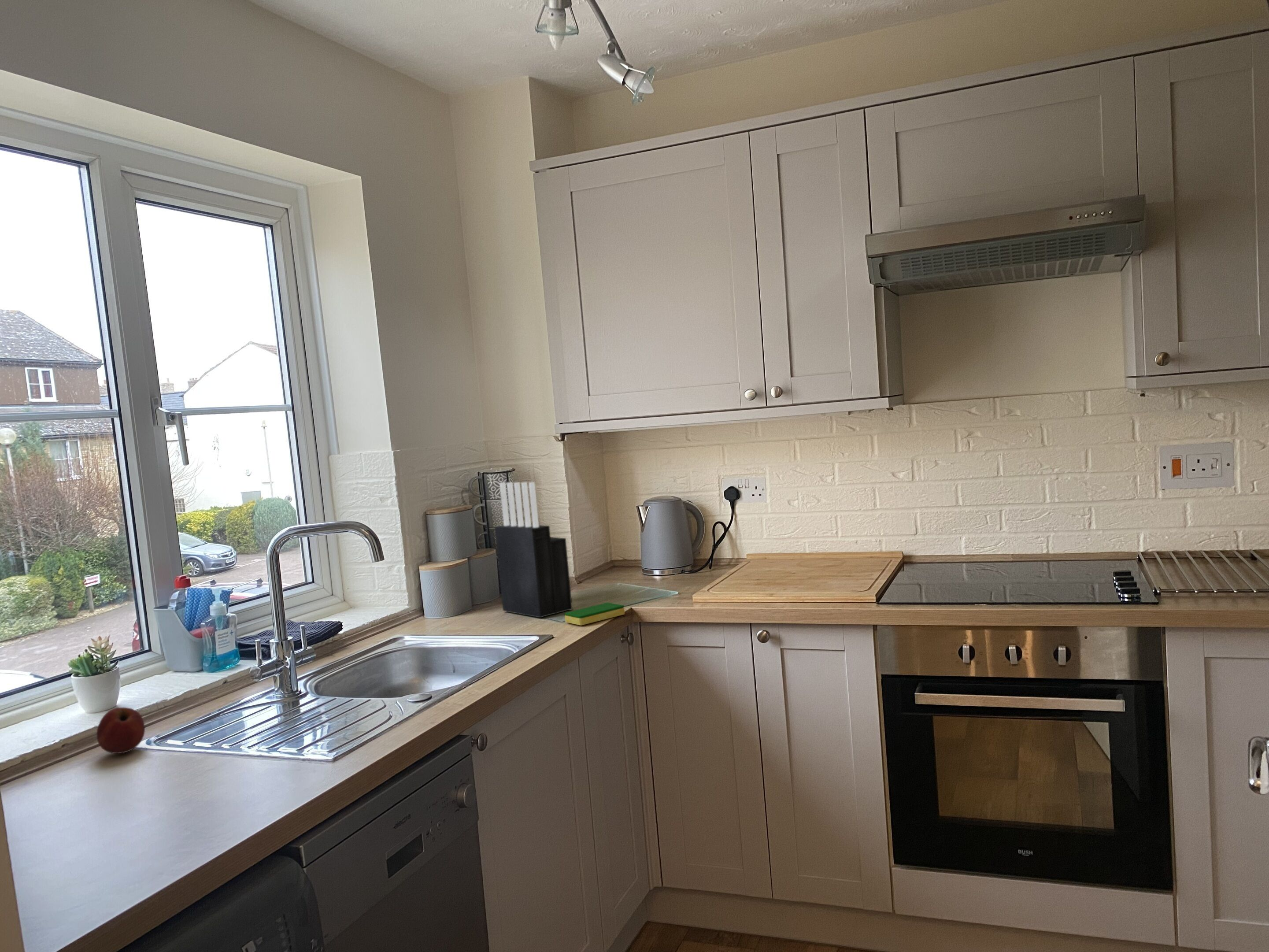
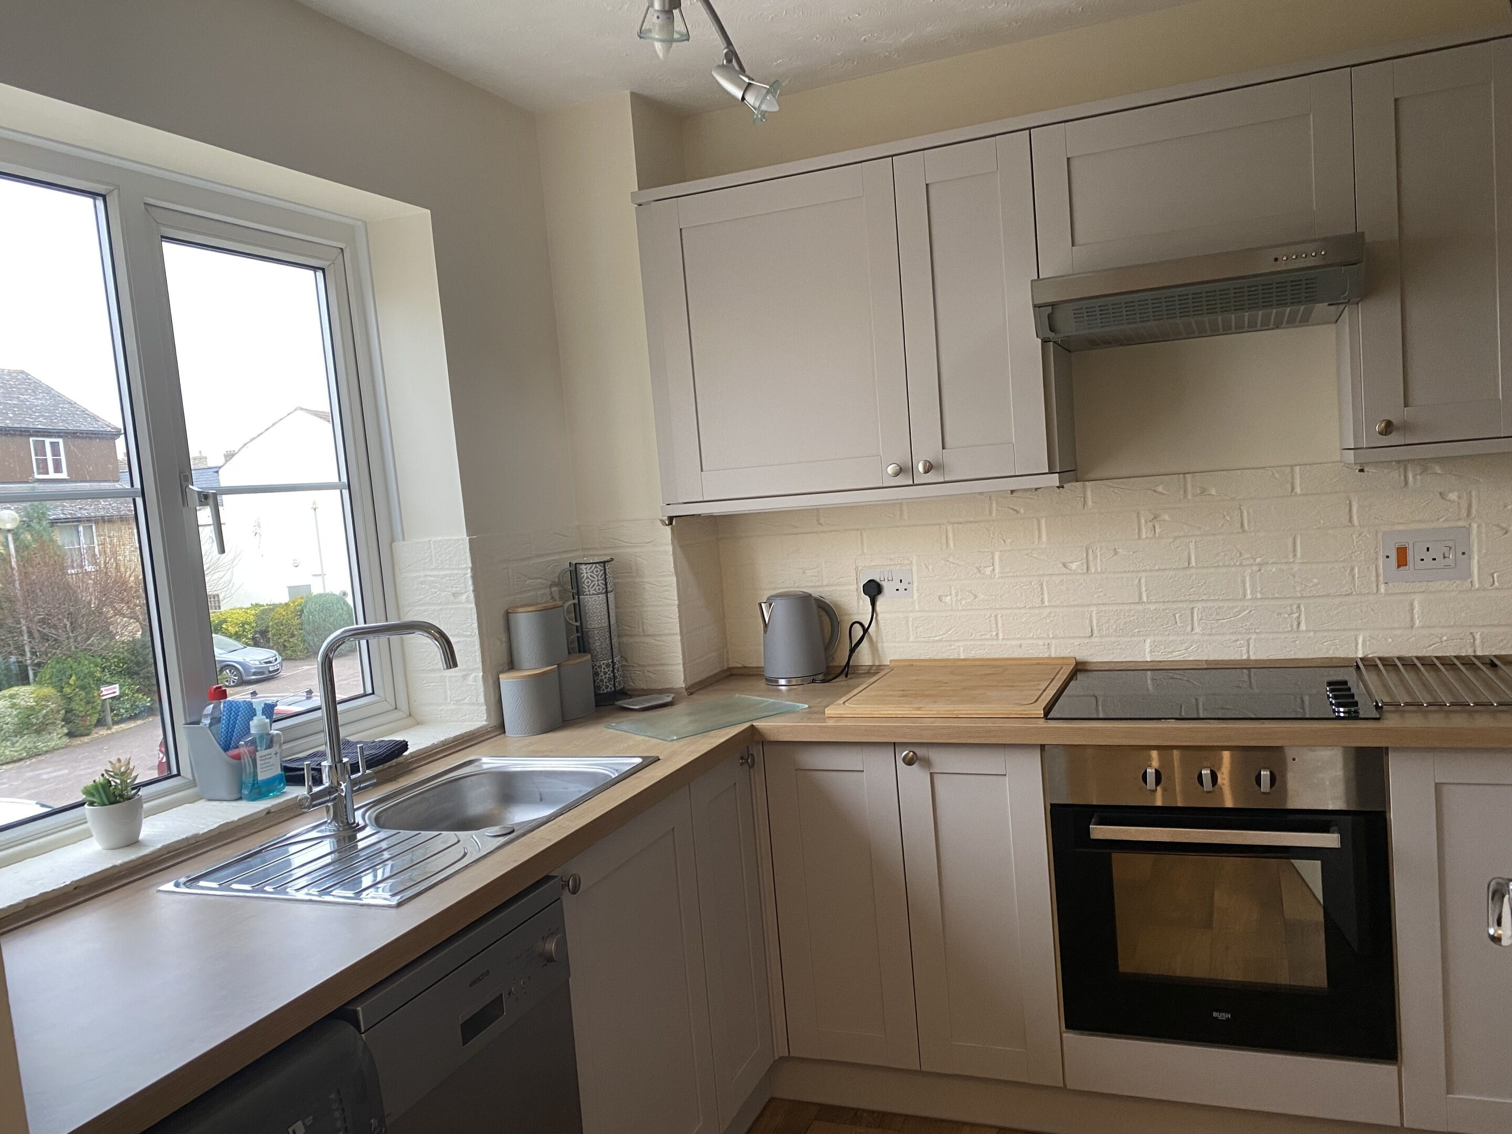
- apple [96,707,145,754]
- dish sponge [564,602,625,626]
- knife block [494,482,573,618]
